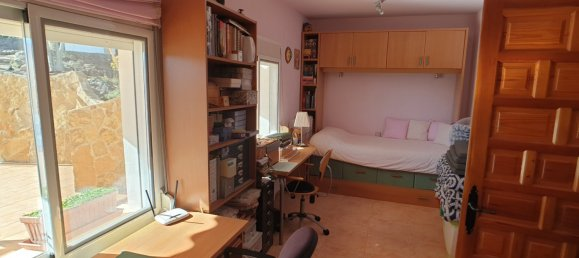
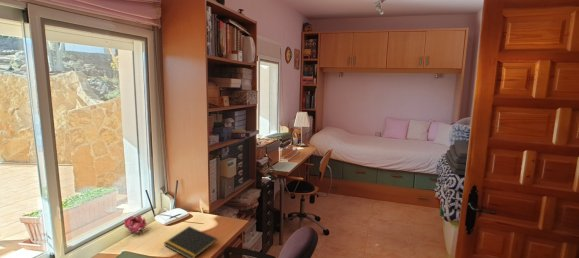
+ notepad [163,225,218,258]
+ flower [123,214,148,234]
